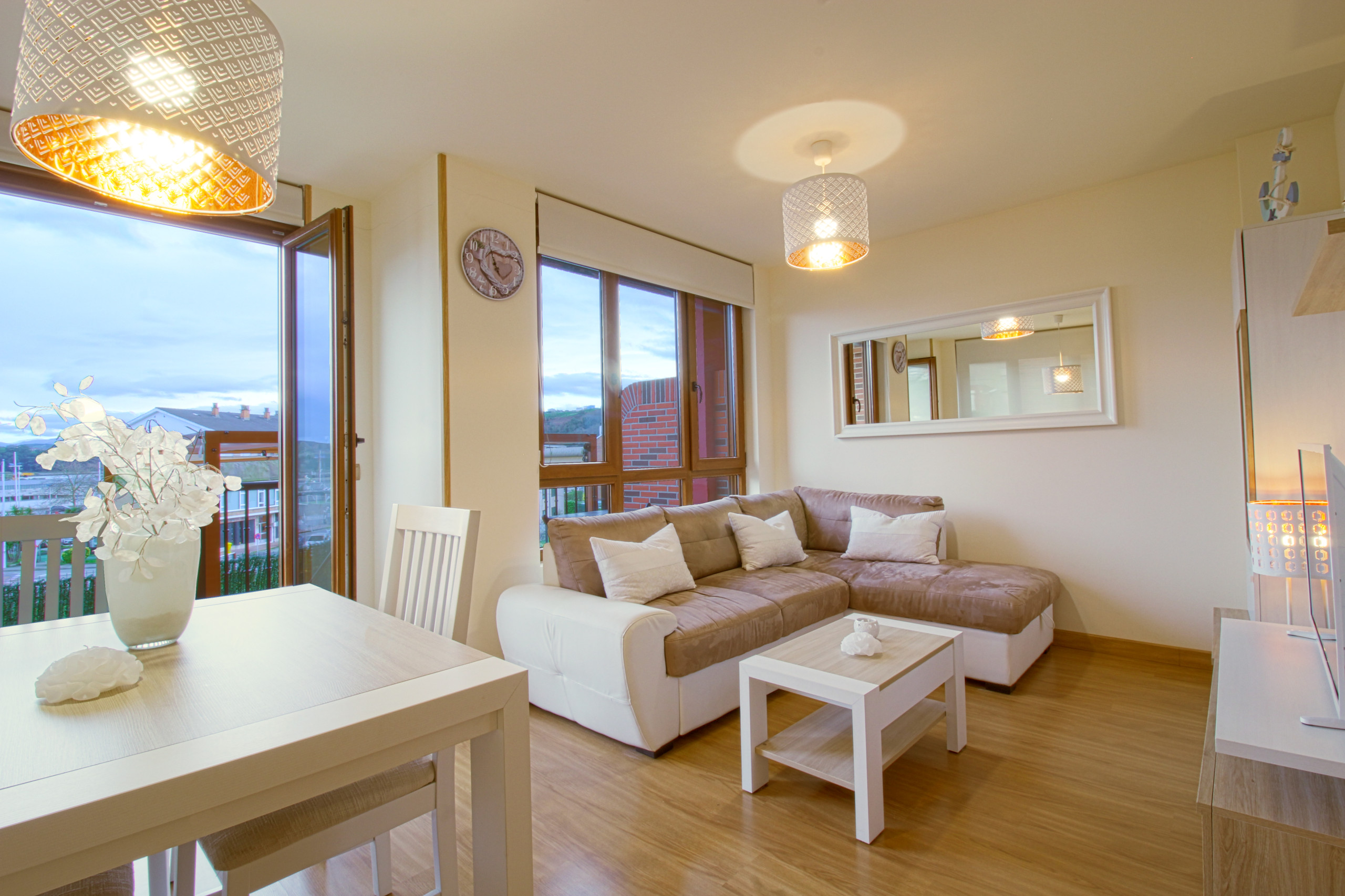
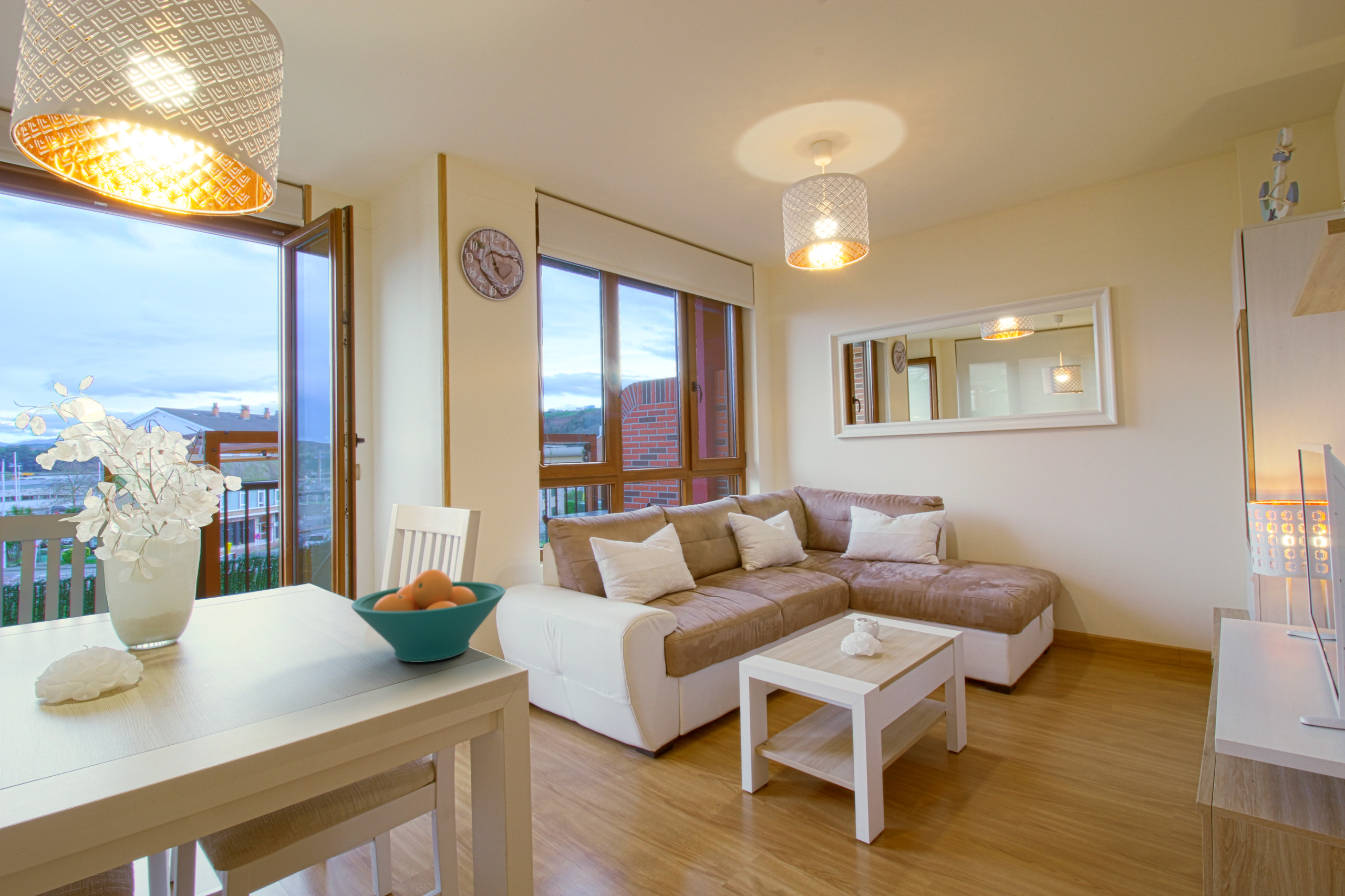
+ fruit bowl [351,569,506,663]
